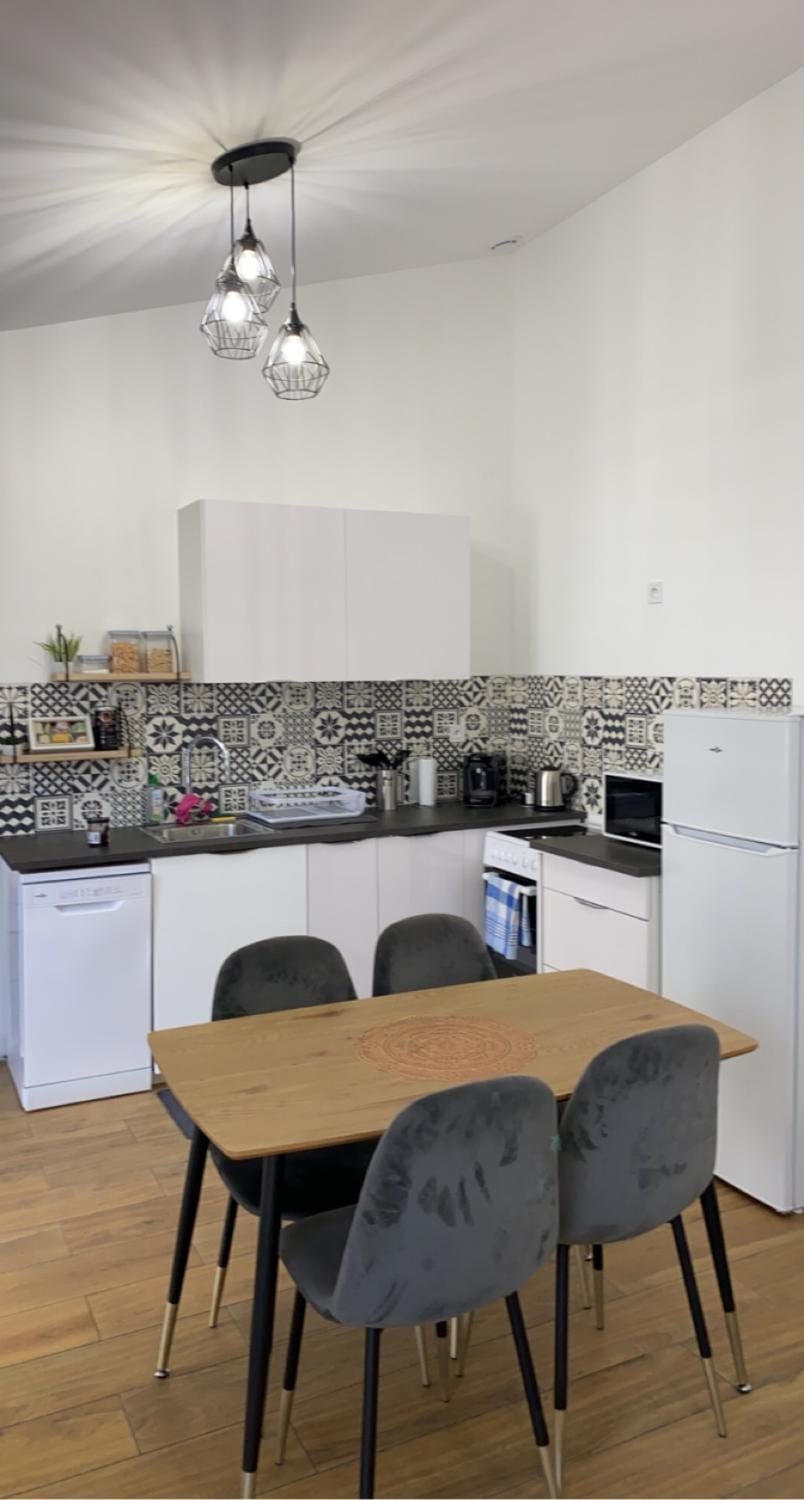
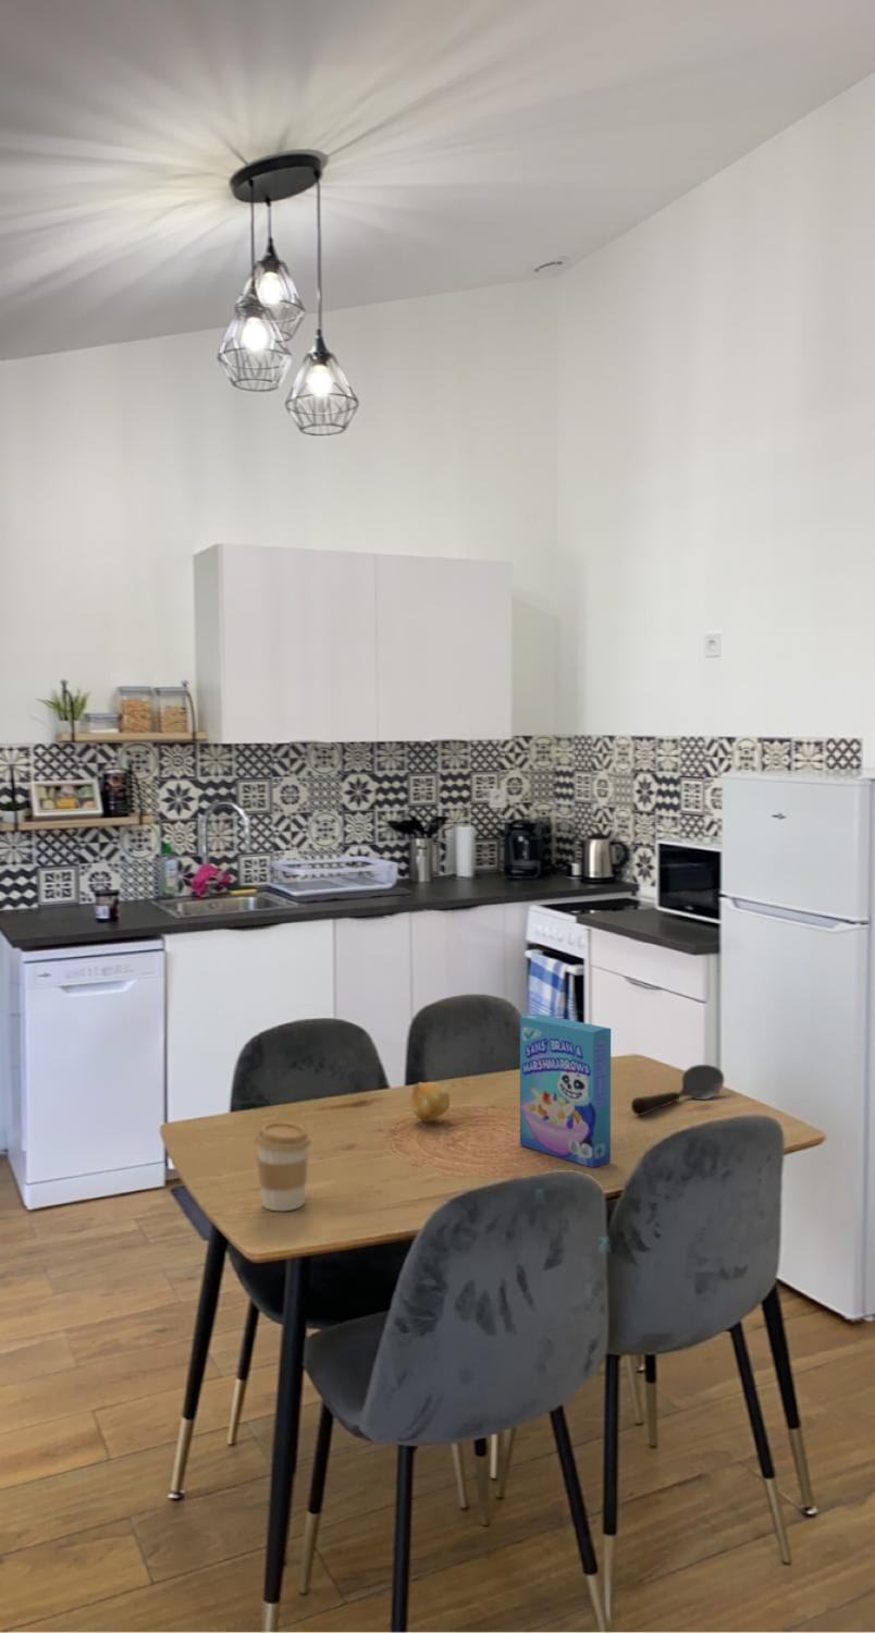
+ spoon [630,1064,726,1117]
+ fruit [410,1081,451,1122]
+ coffee cup [254,1121,312,1212]
+ cereal box [519,1012,612,1169]
